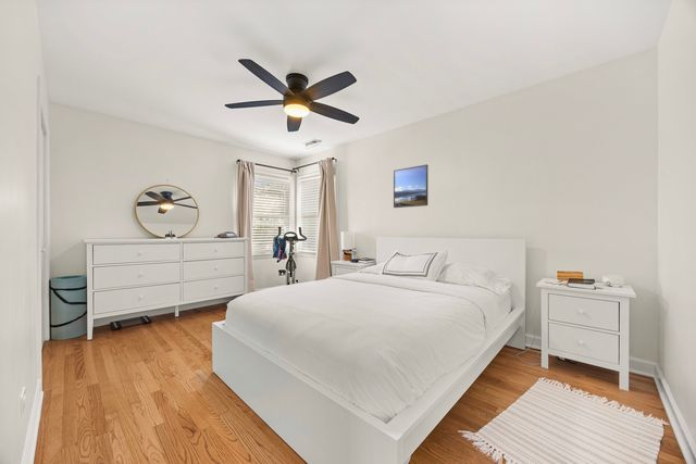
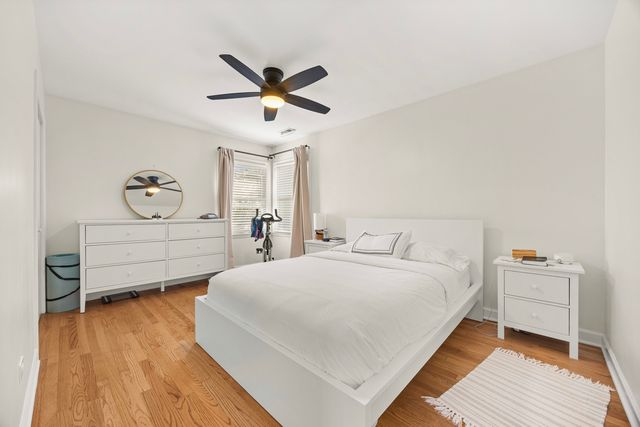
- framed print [393,163,430,209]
